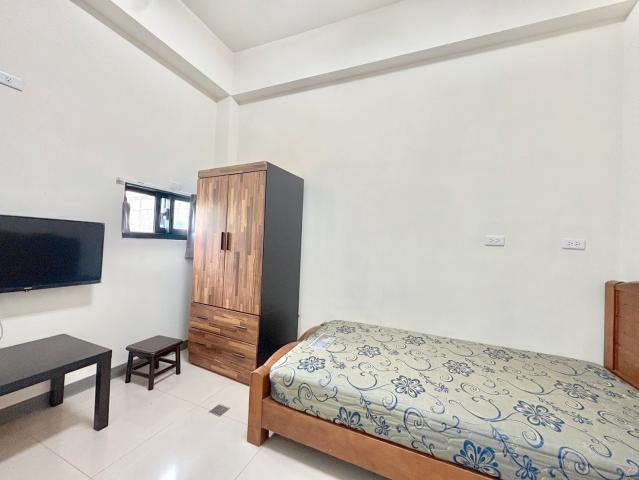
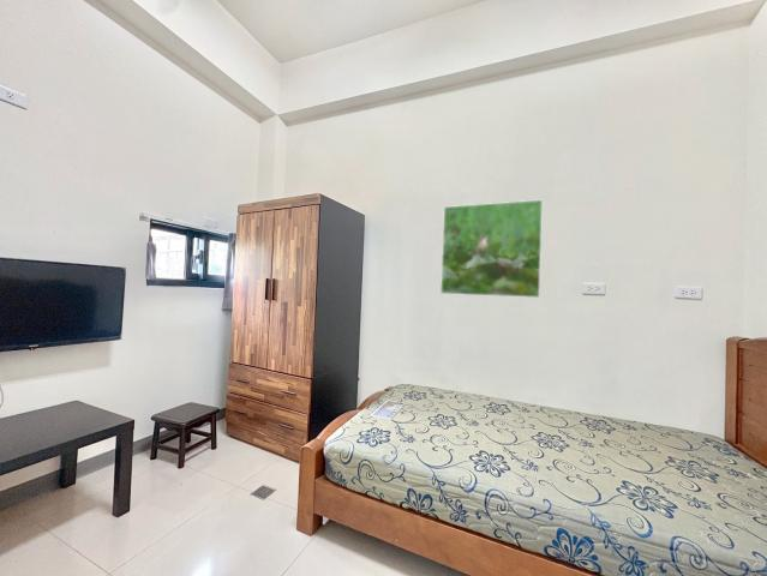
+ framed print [439,199,544,299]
